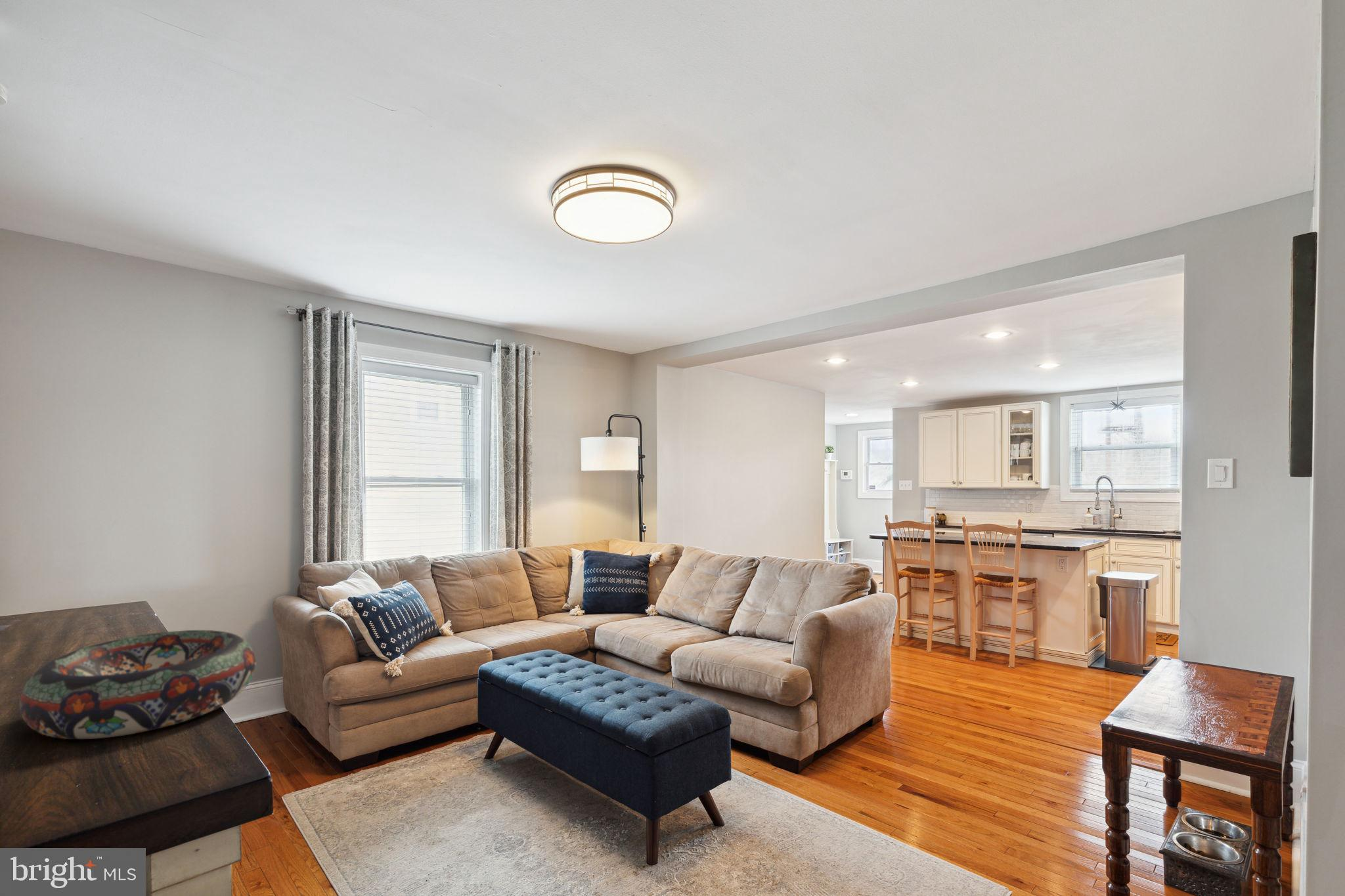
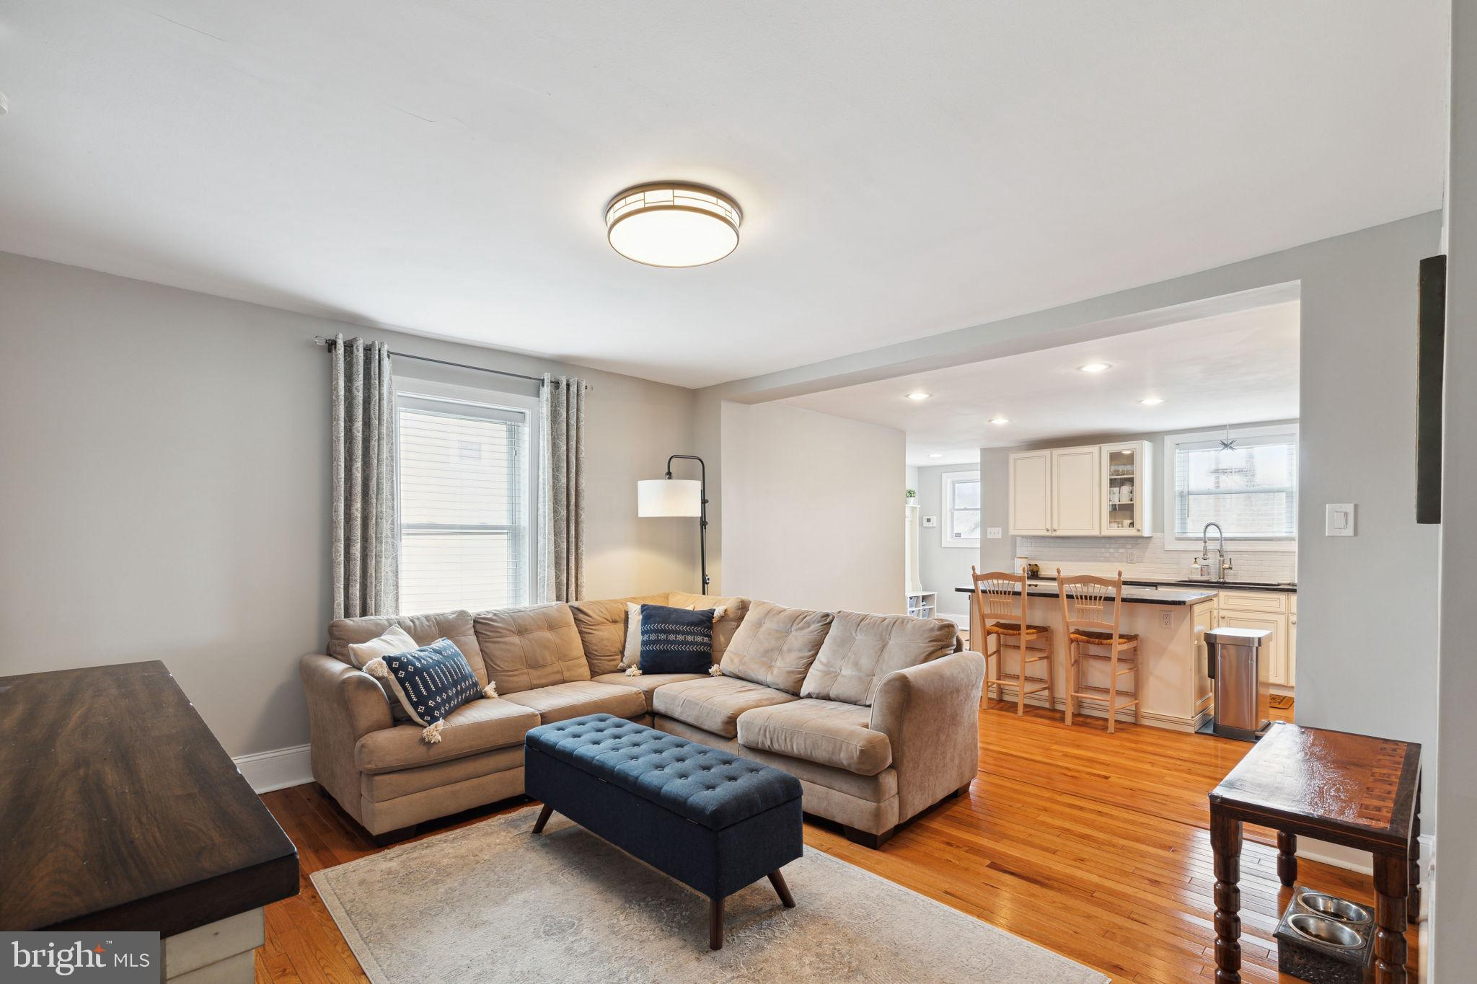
- decorative bowl [18,629,257,740]
